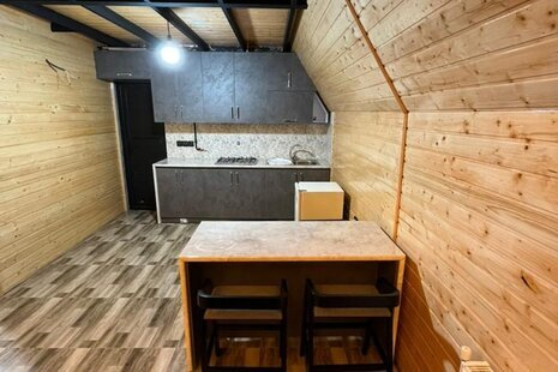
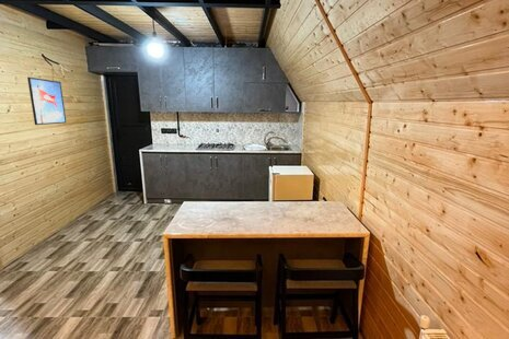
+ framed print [26,77,67,126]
